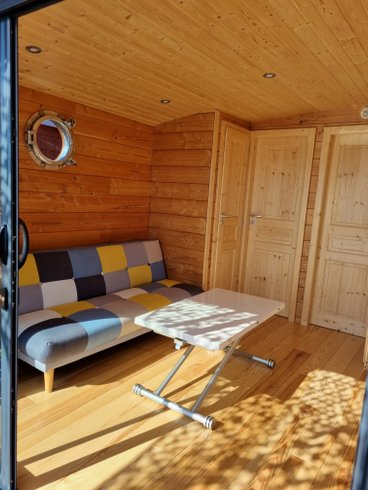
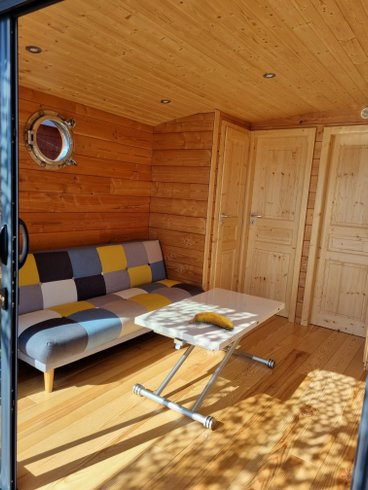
+ fruit [188,311,235,331]
